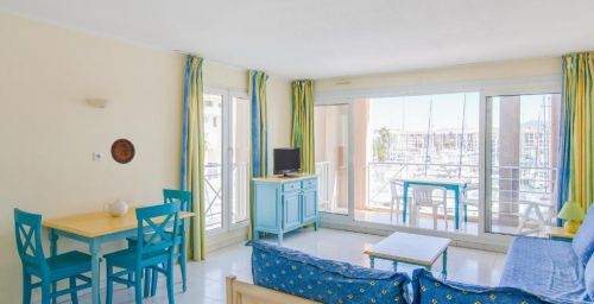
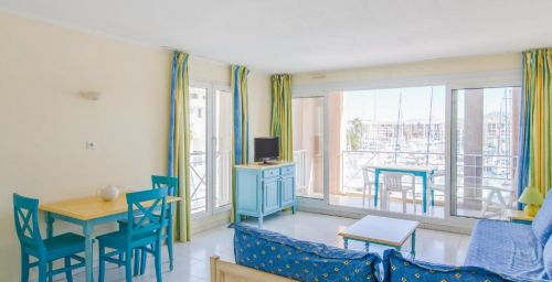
- decorative plate [109,138,137,165]
